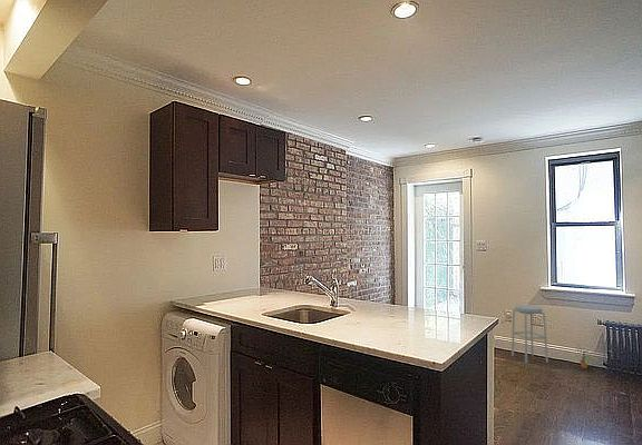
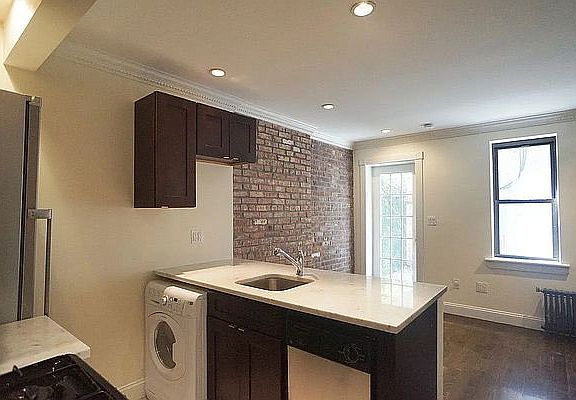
- stool [510,304,549,365]
- potted plant [570,343,594,369]
